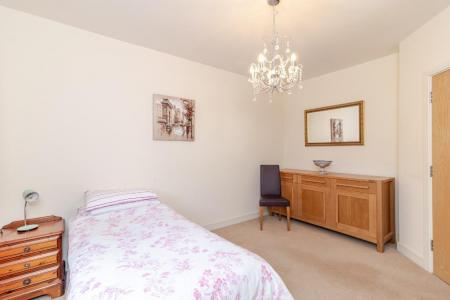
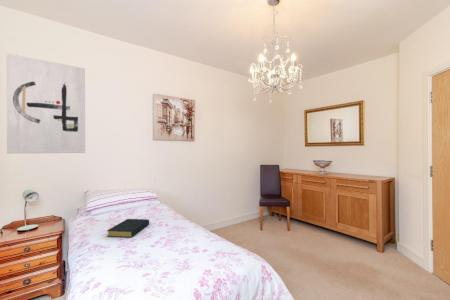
+ wall art [6,52,86,155]
+ hardback book [106,218,150,238]
